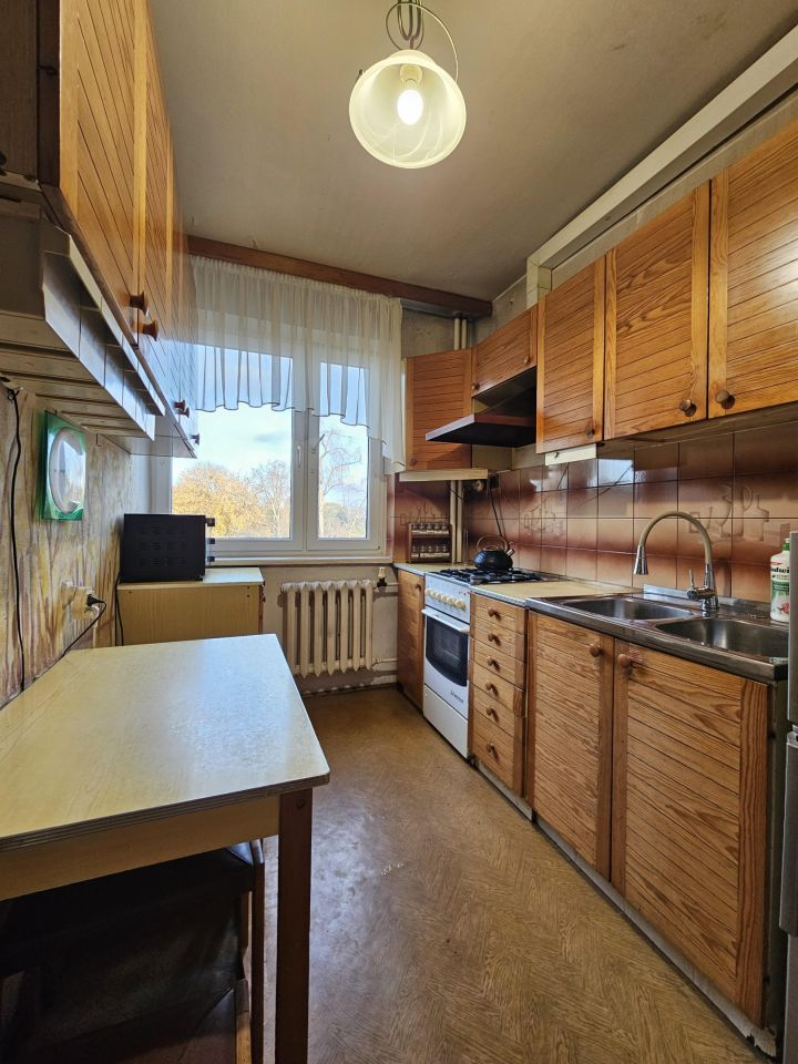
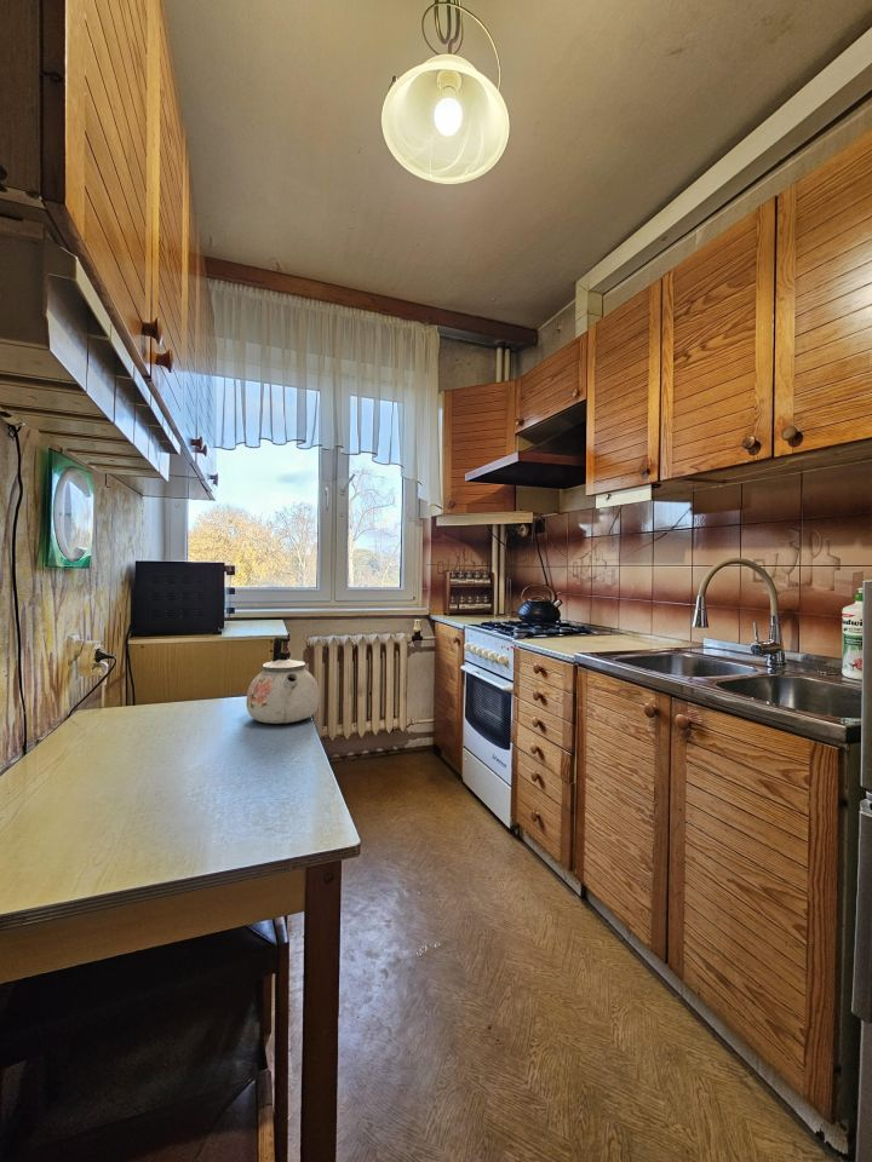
+ kettle [246,635,321,725]
